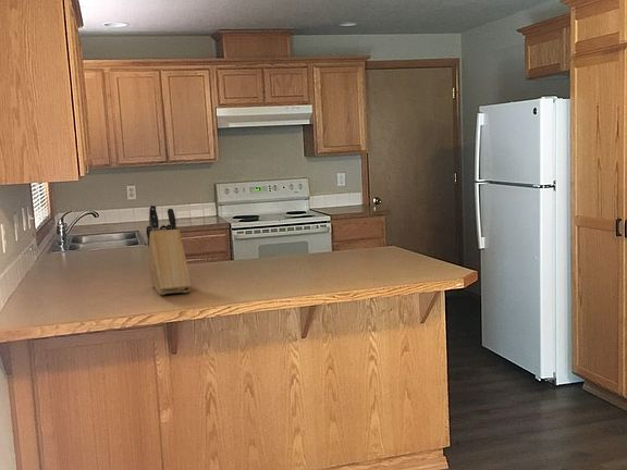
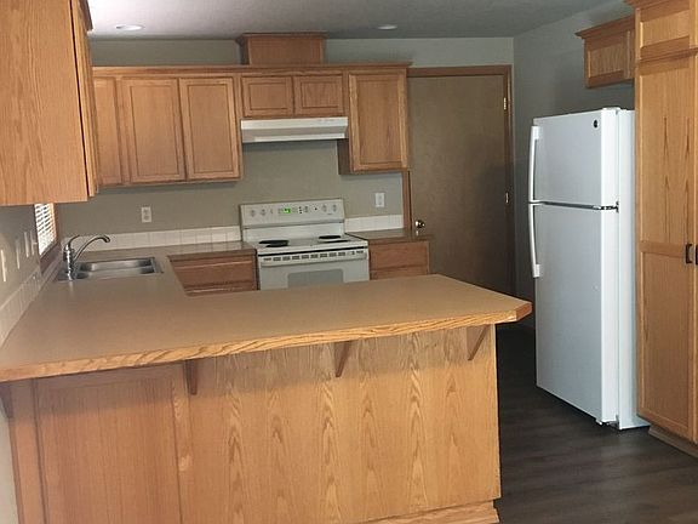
- knife block [145,203,193,296]
